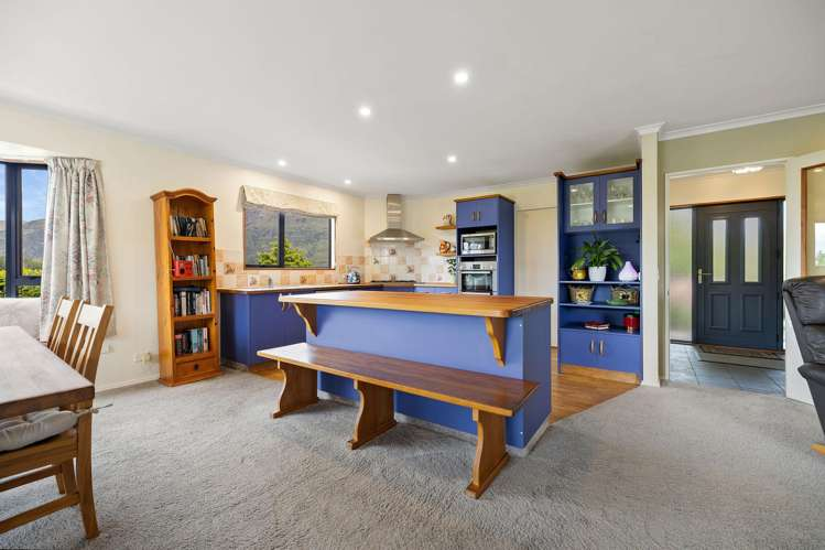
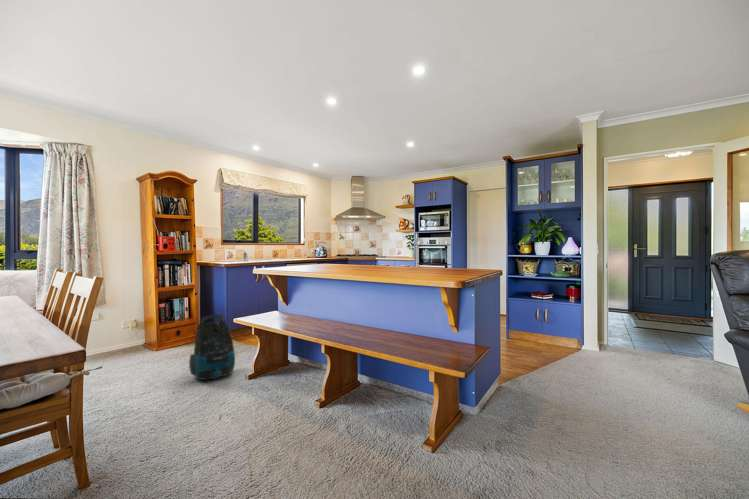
+ vacuum cleaner [188,314,236,381]
